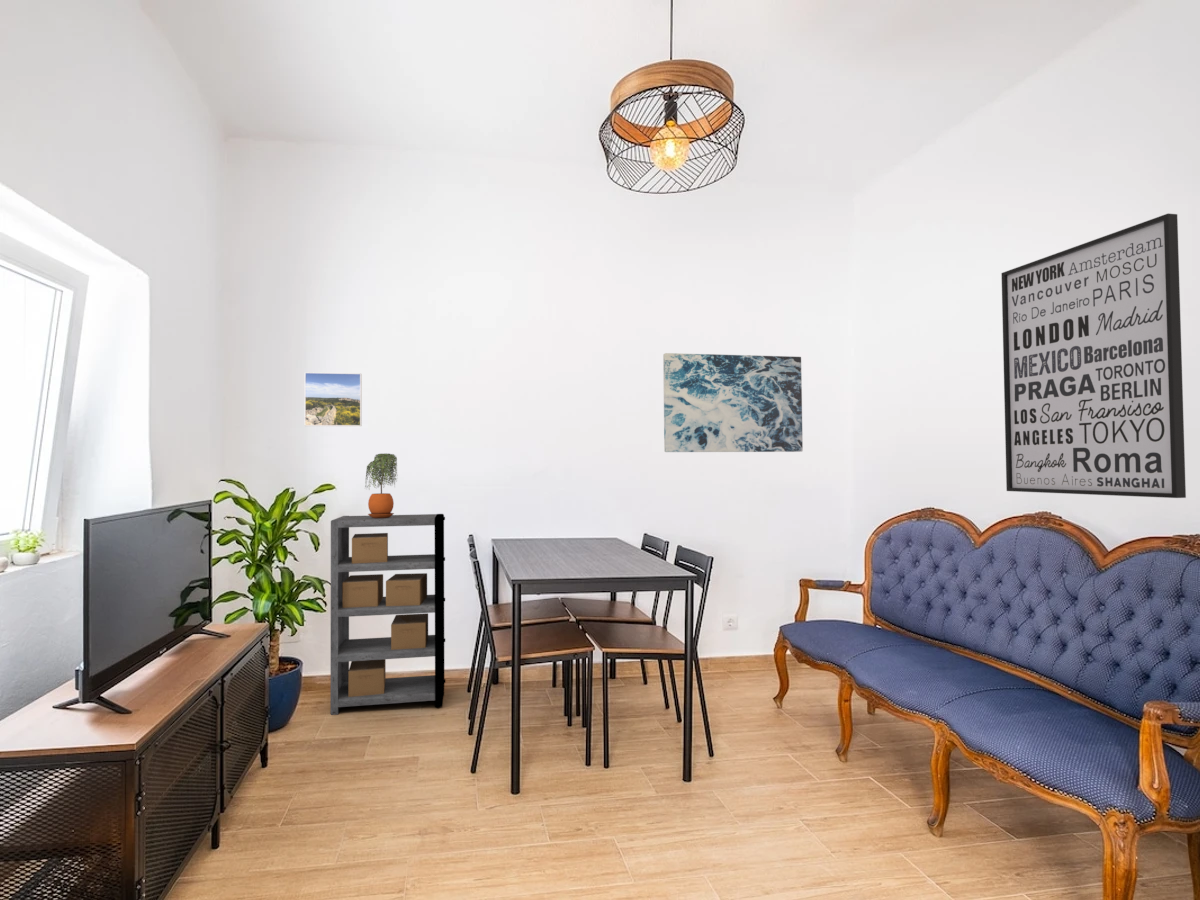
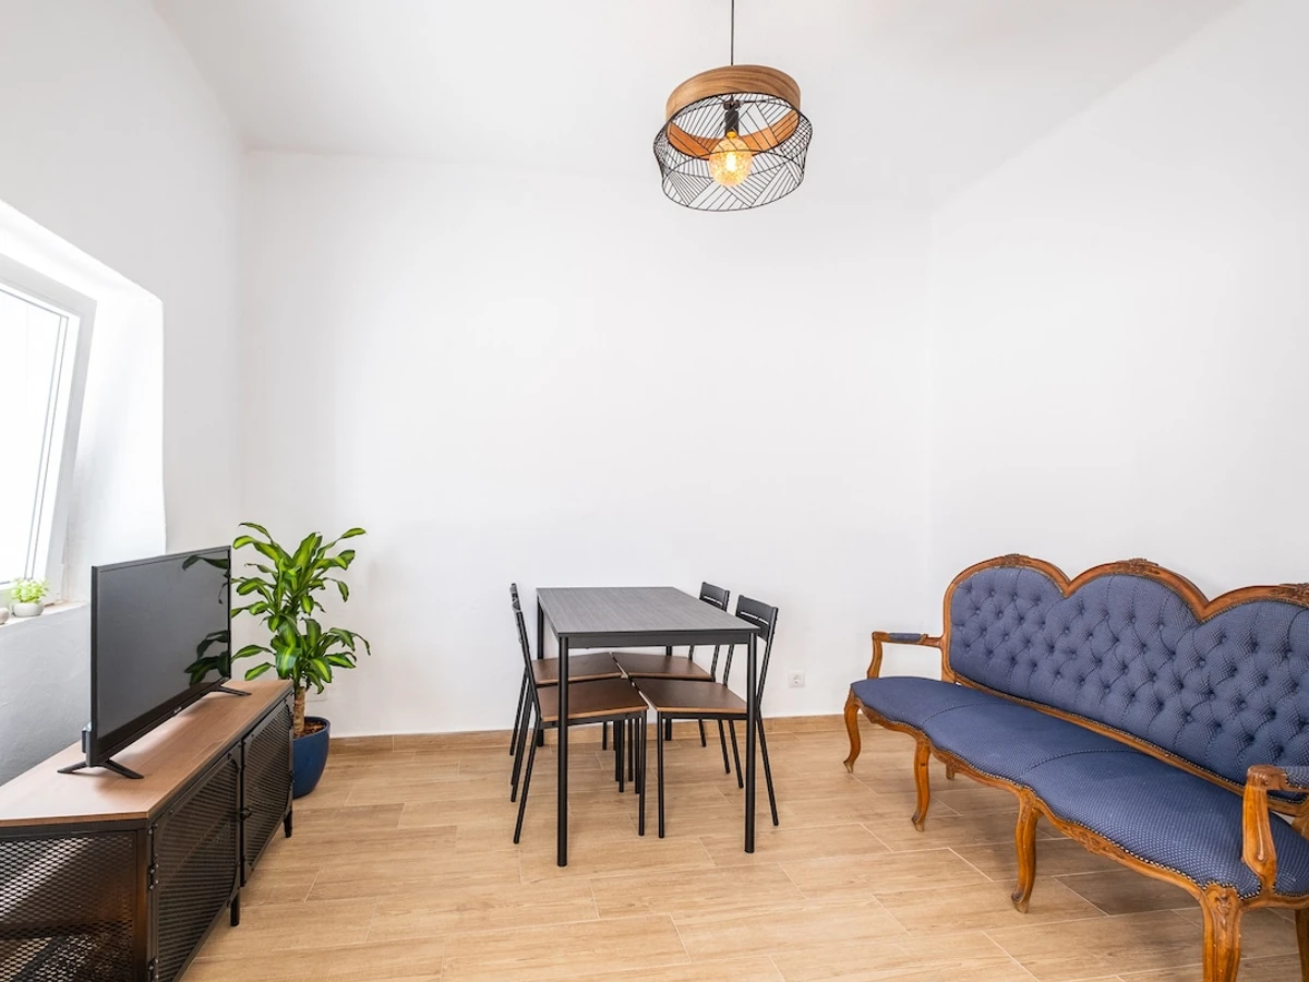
- shelving unit [330,513,446,716]
- wall art [1000,212,1187,499]
- potted plant [364,452,399,518]
- wall art [662,352,804,453]
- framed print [304,371,363,427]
